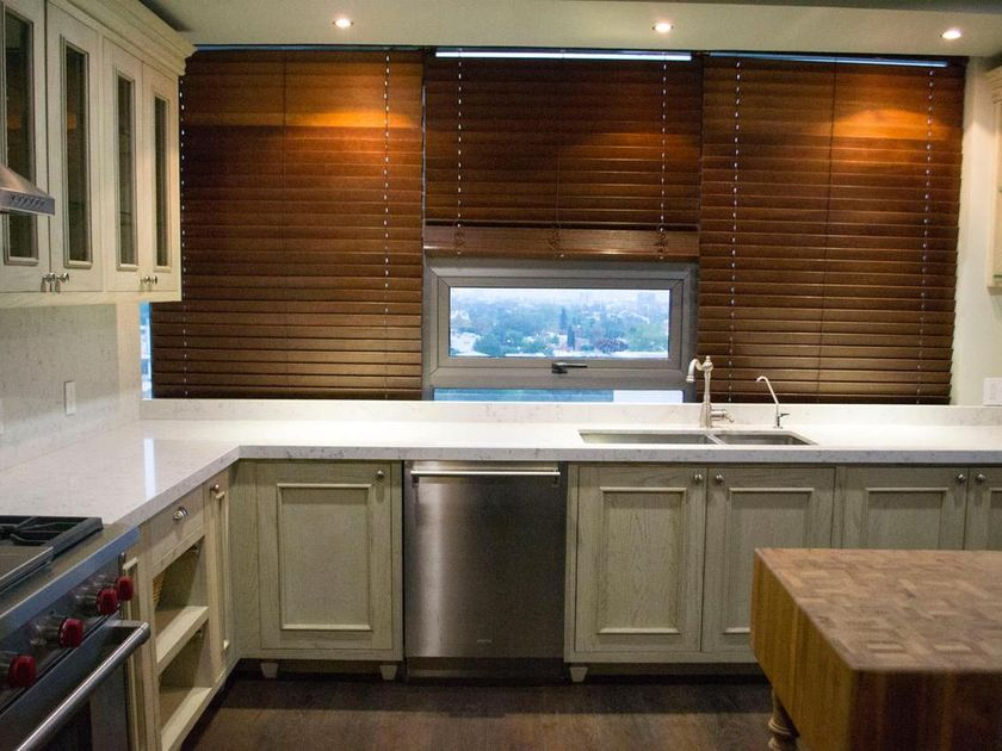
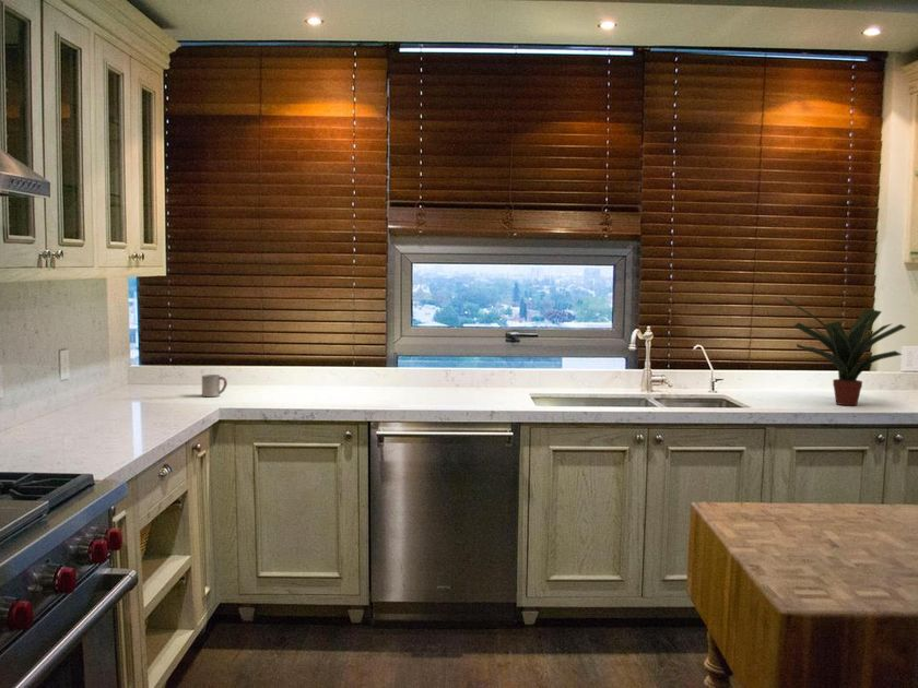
+ cup [201,373,228,398]
+ potted plant [782,296,907,406]
